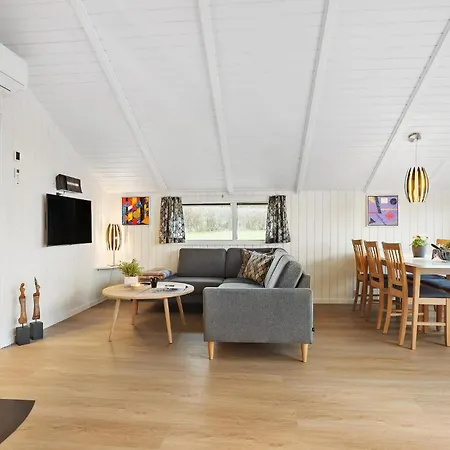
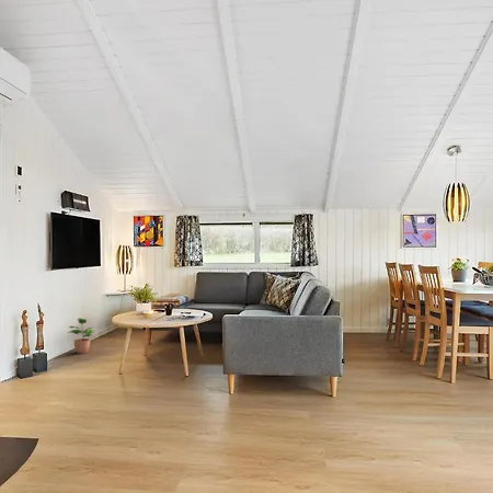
+ potted plant [67,317,95,355]
